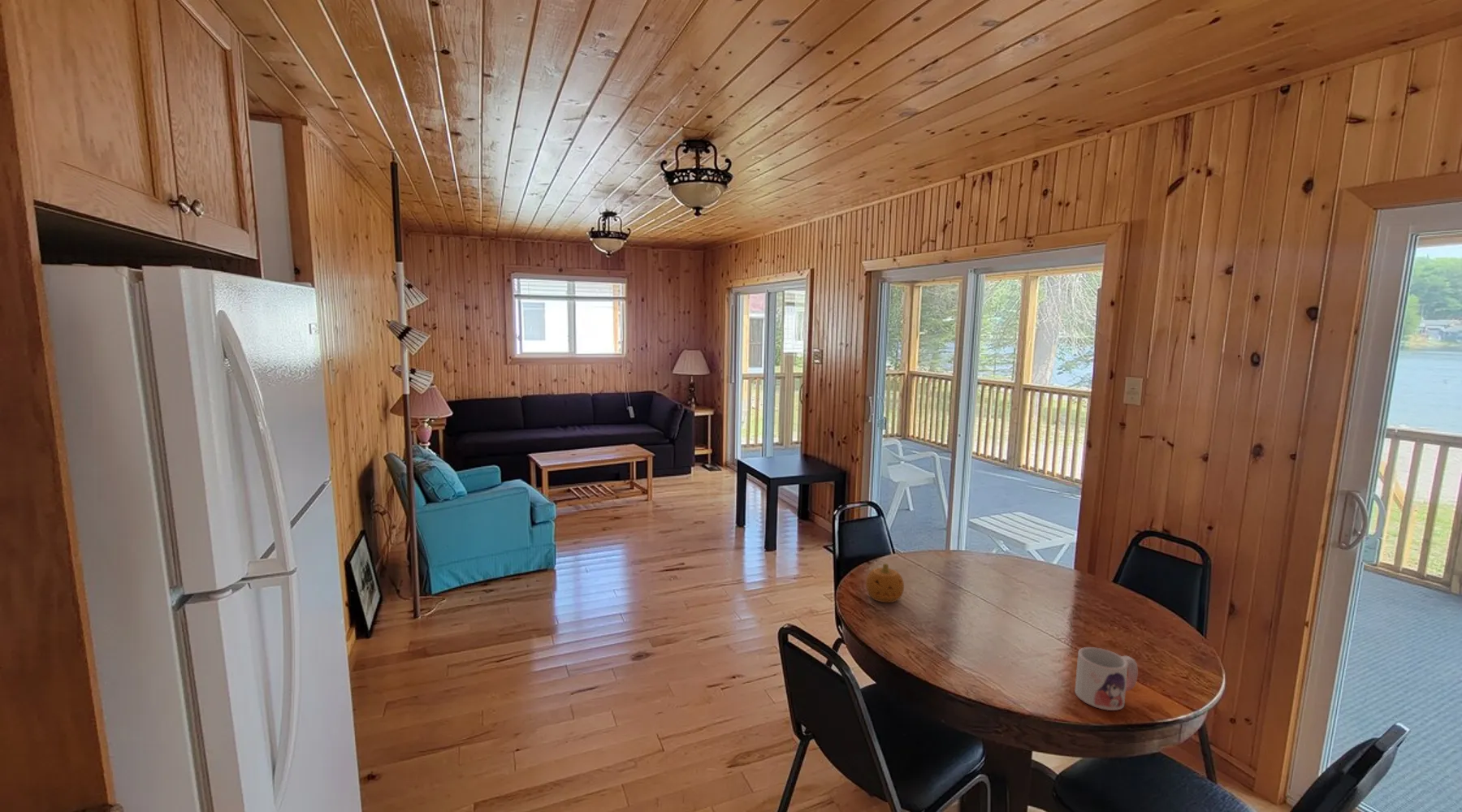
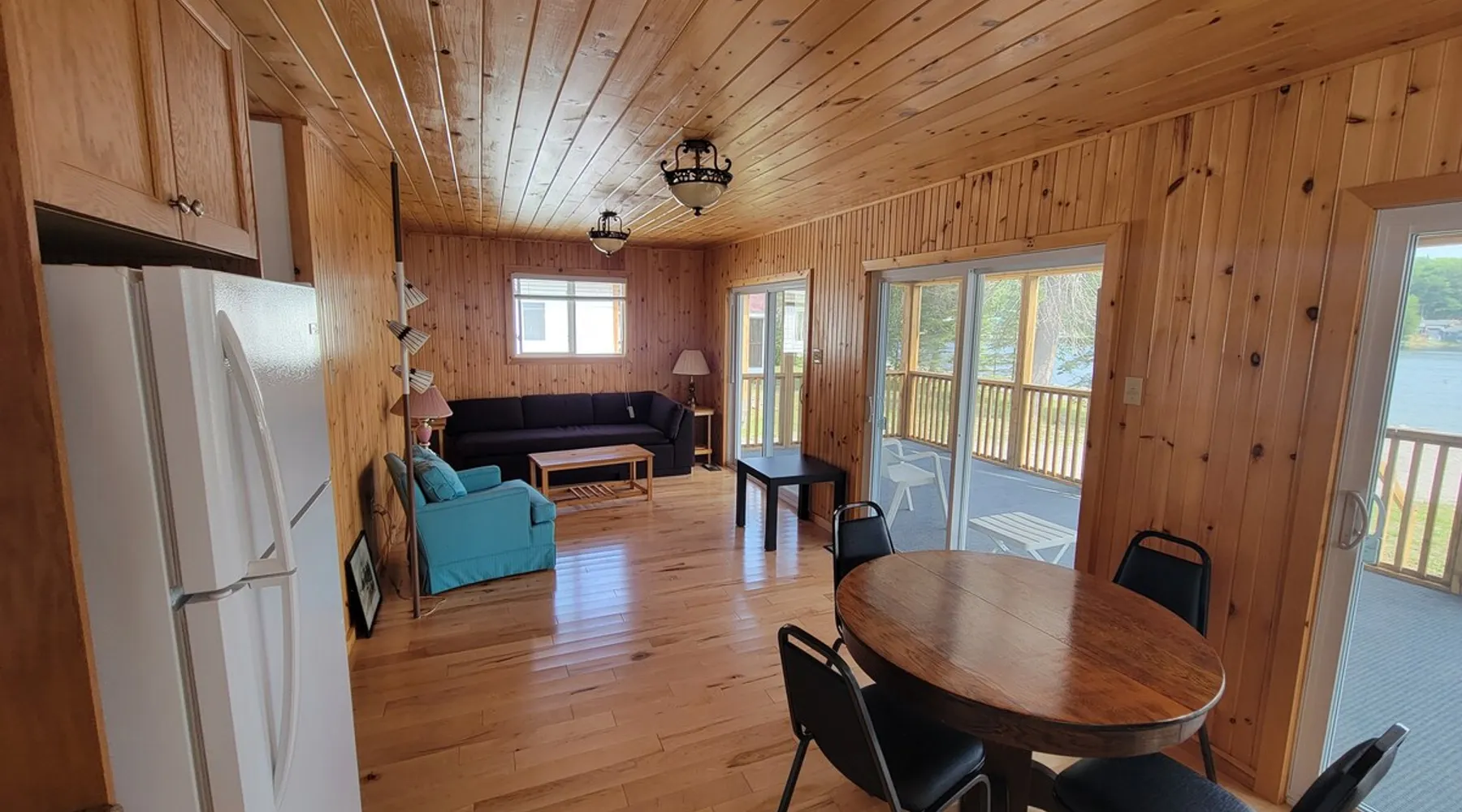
- fruit [865,563,905,603]
- mug [1074,646,1138,711]
